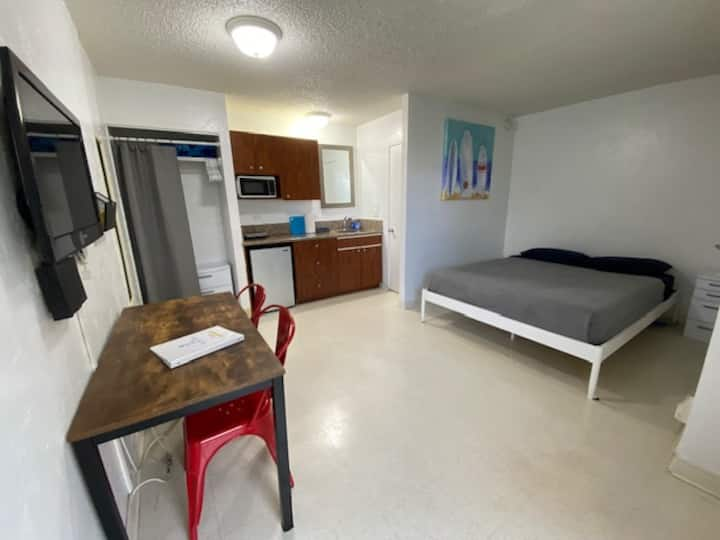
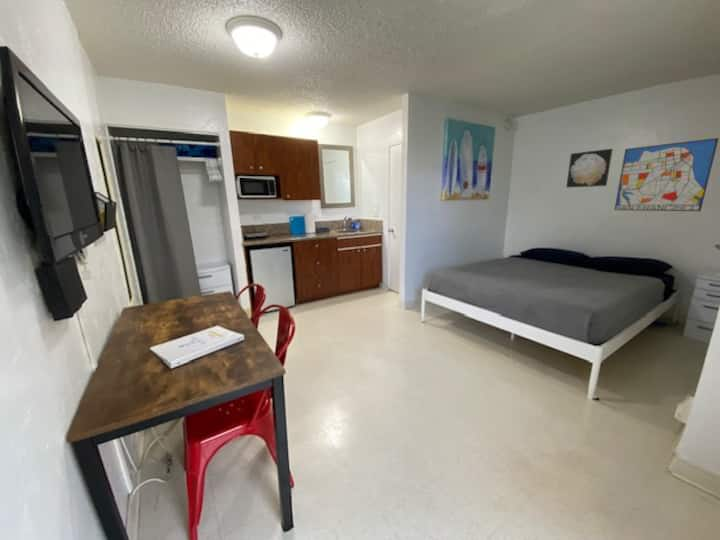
+ wall art [614,137,720,212]
+ wall art [565,148,614,188]
